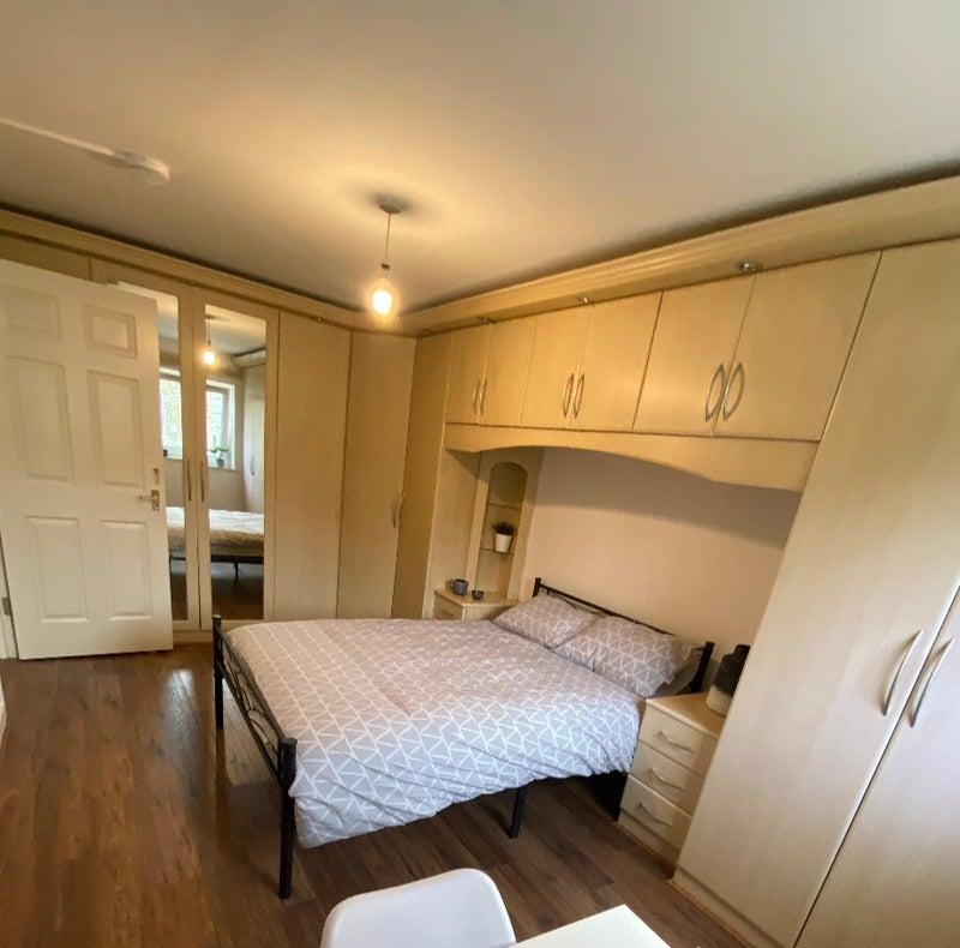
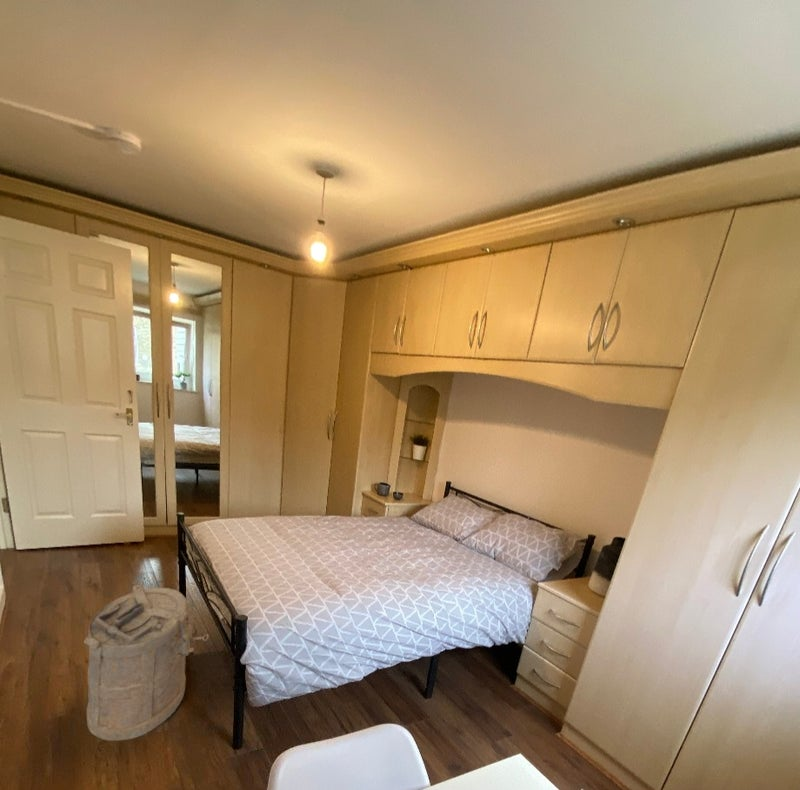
+ laundry hamper [83,583,210,742]
